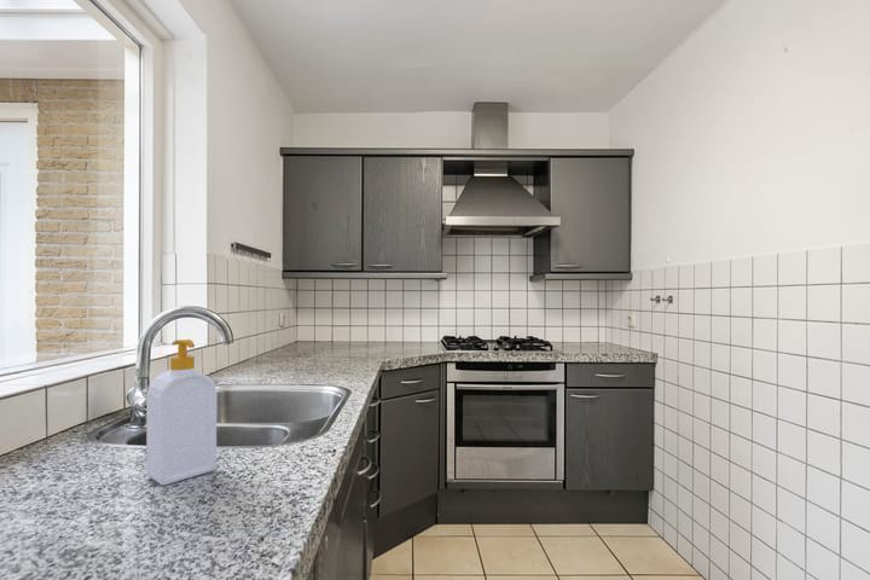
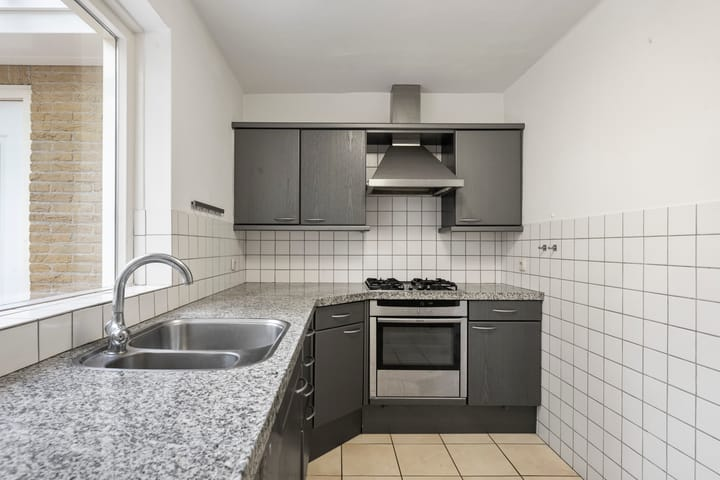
- soap bottle [145,338,218,487]
